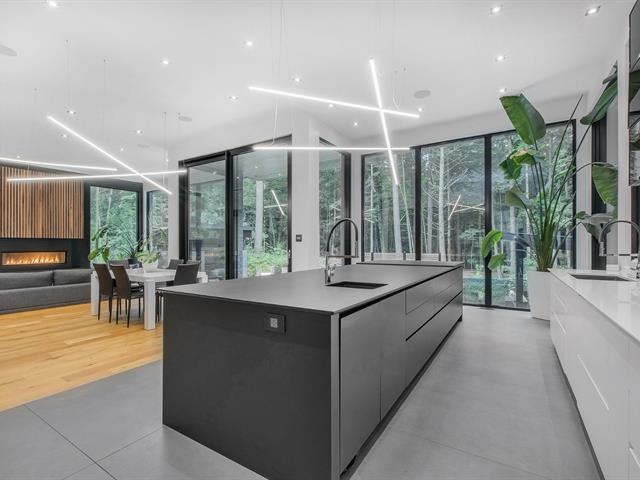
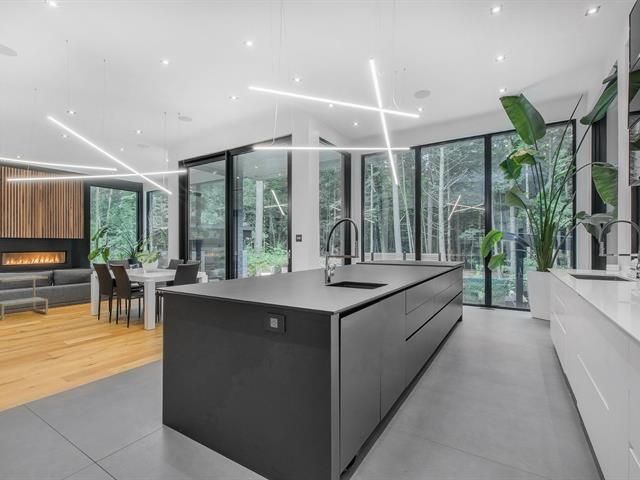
+ side table [0,274,49,322]
